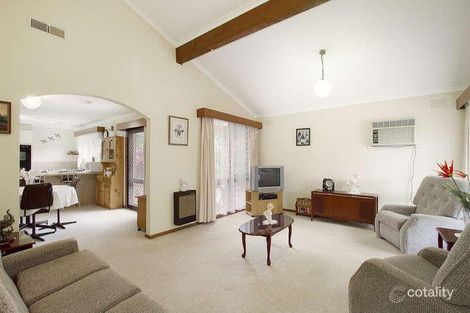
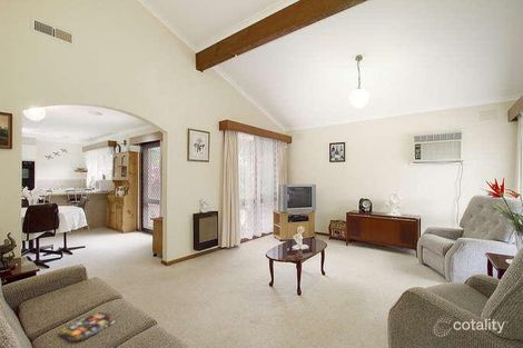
+ magazine [58,311,118,342]
